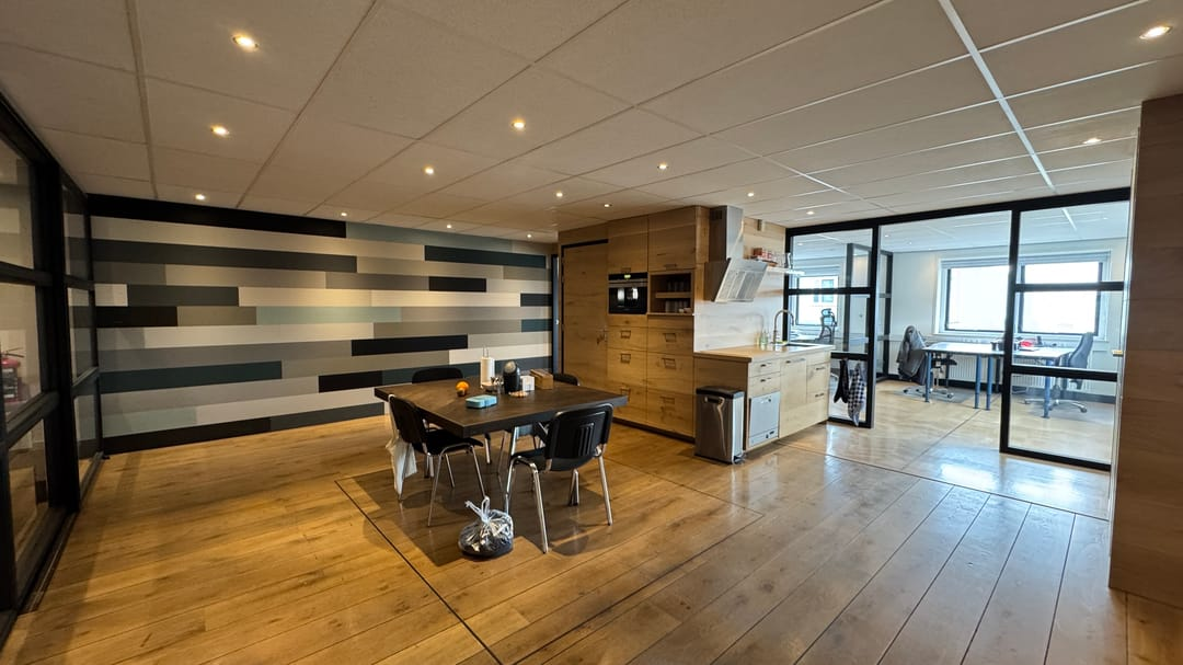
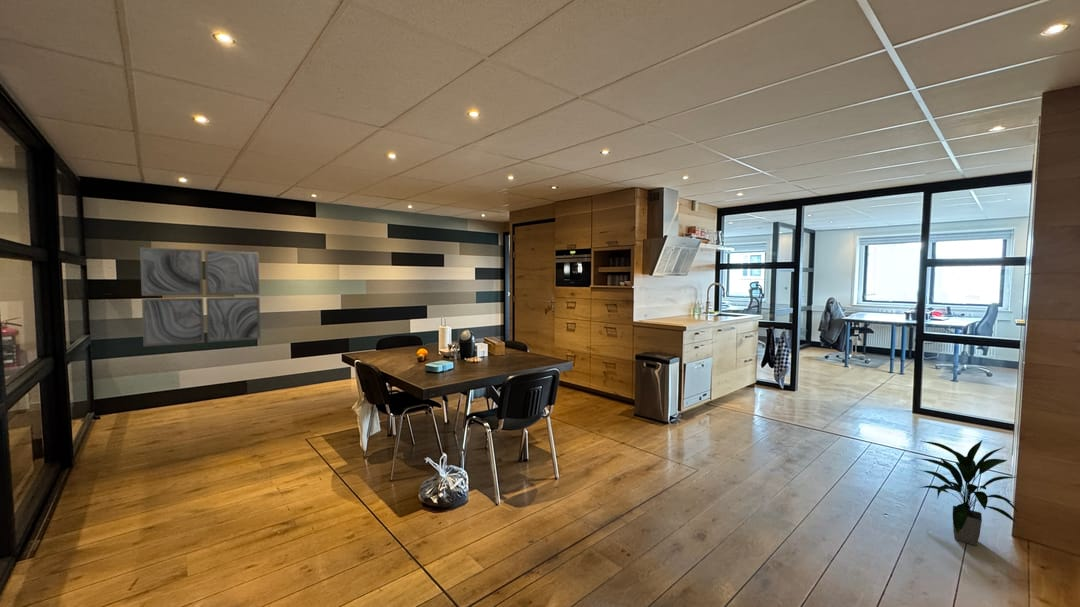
+ indoor plant [917,439,1020,547]
+ wall art [139,246,261,348]
